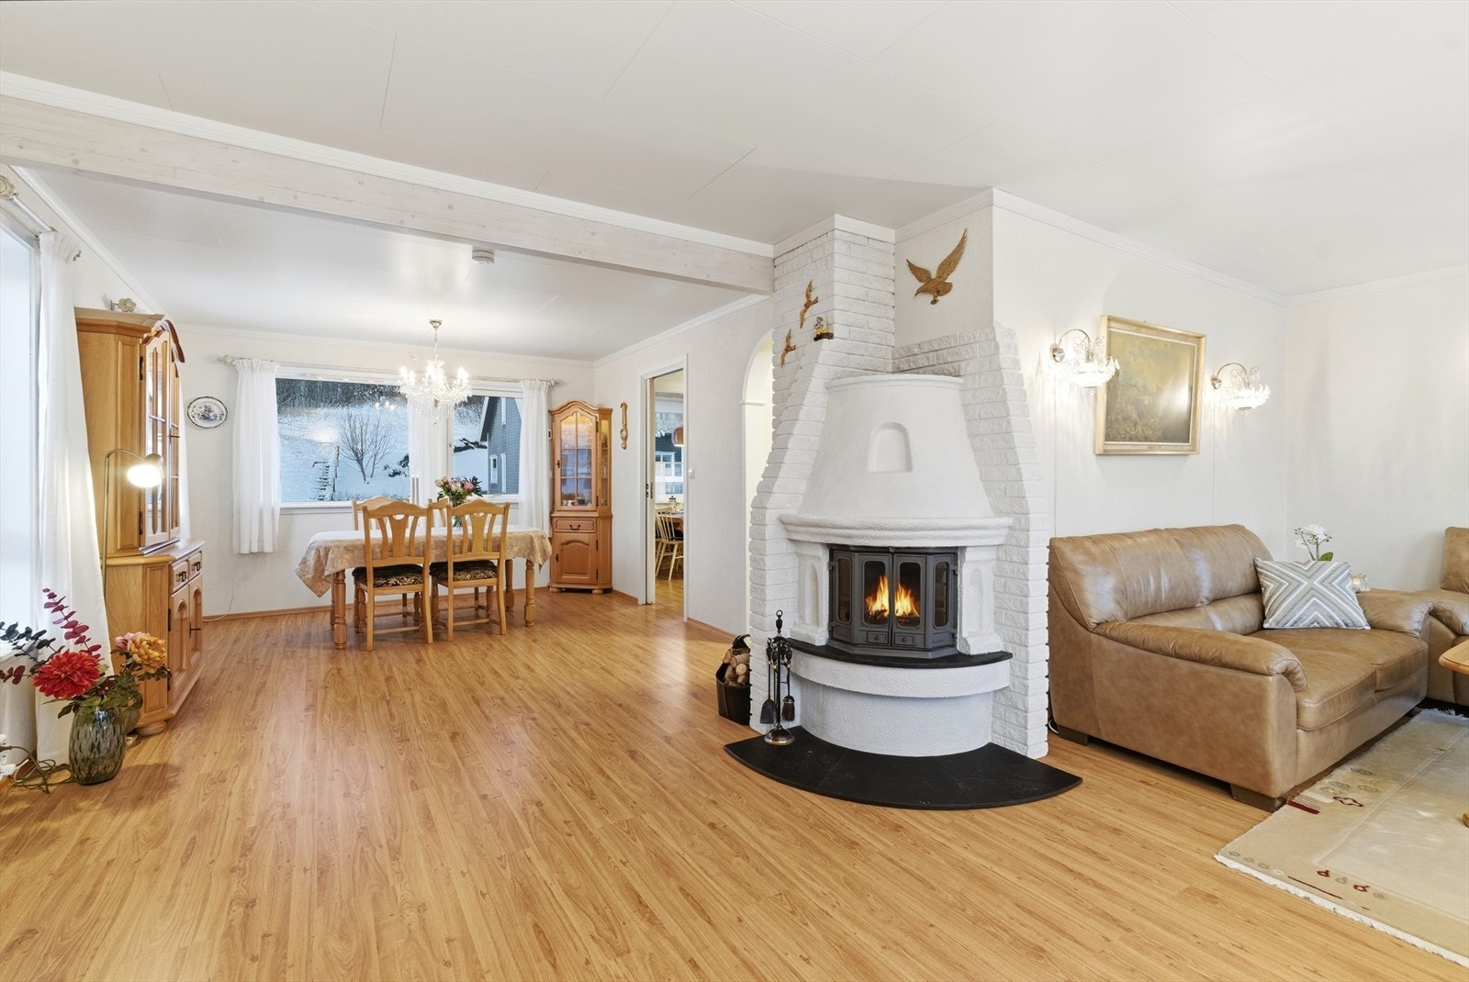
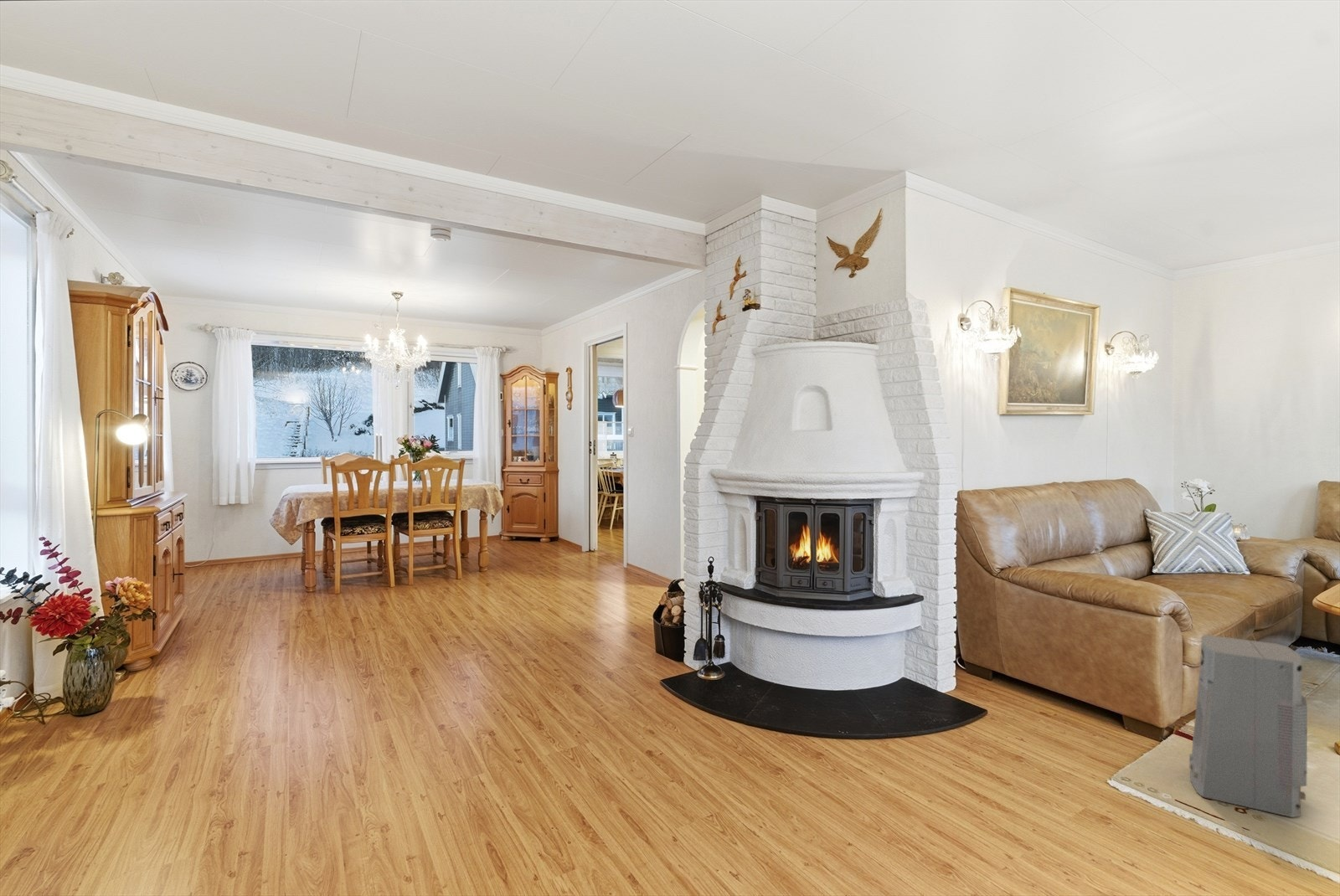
+ air purifier [1188,634,1308,818]
